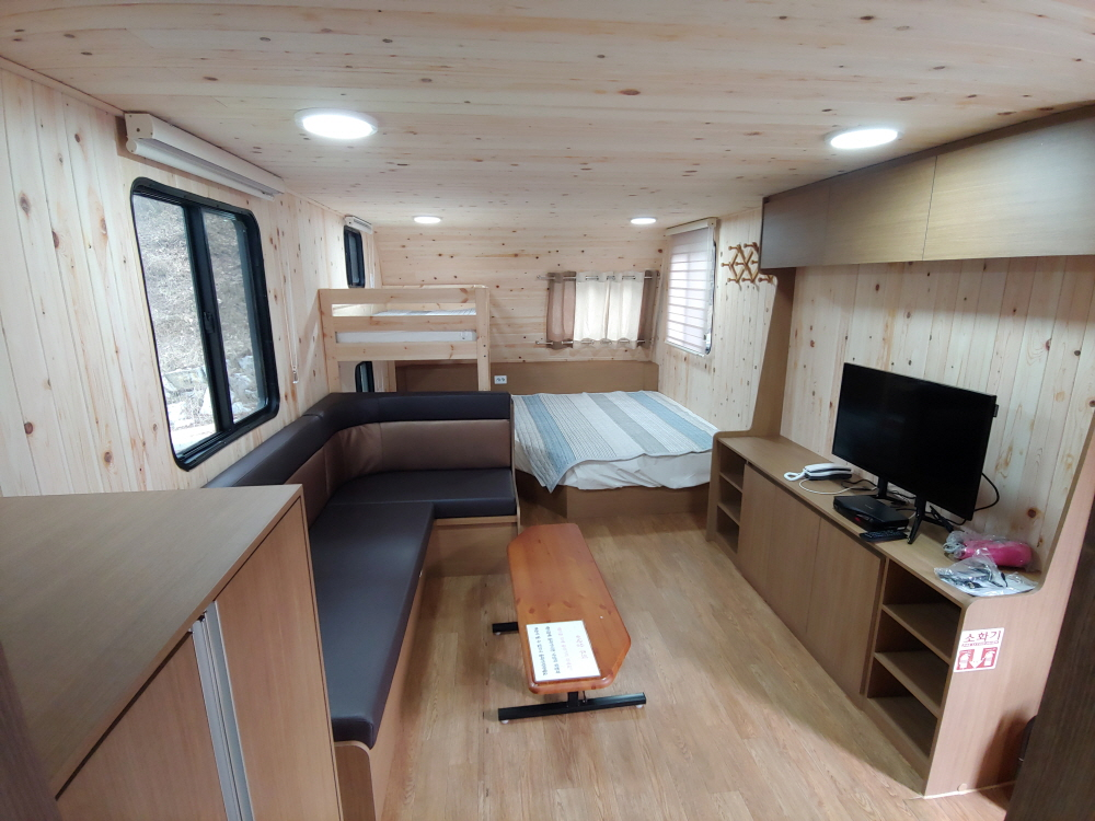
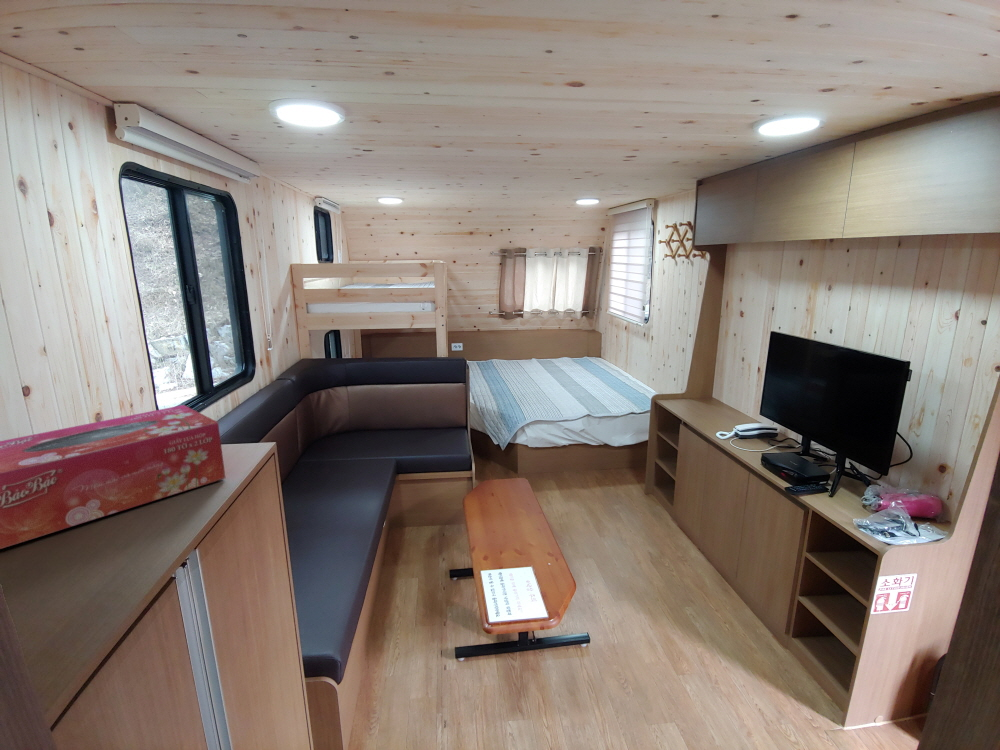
+ tissue box [0,404,226,550]
